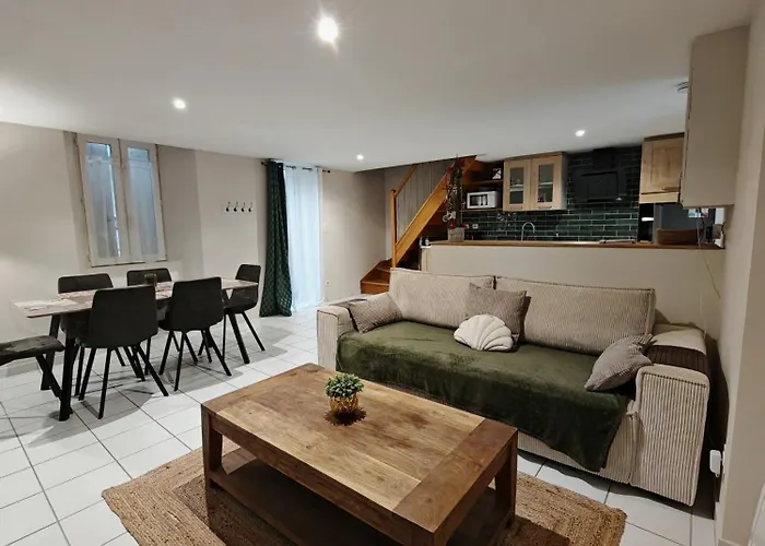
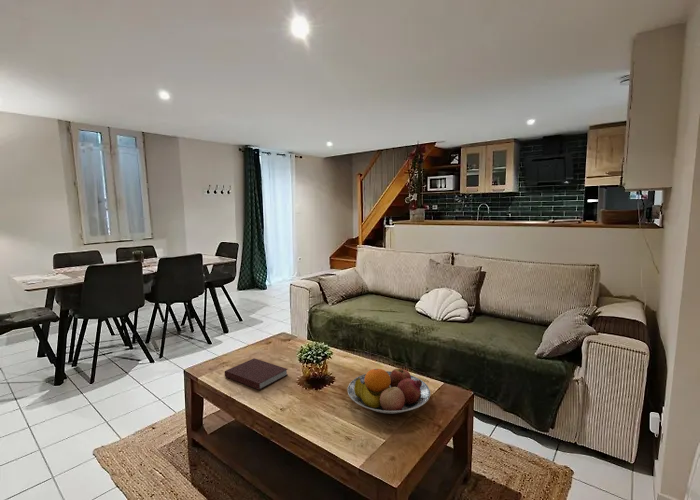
+ fruit bowl [347,366,431,415]
+ notebook [224,357,289,391]
